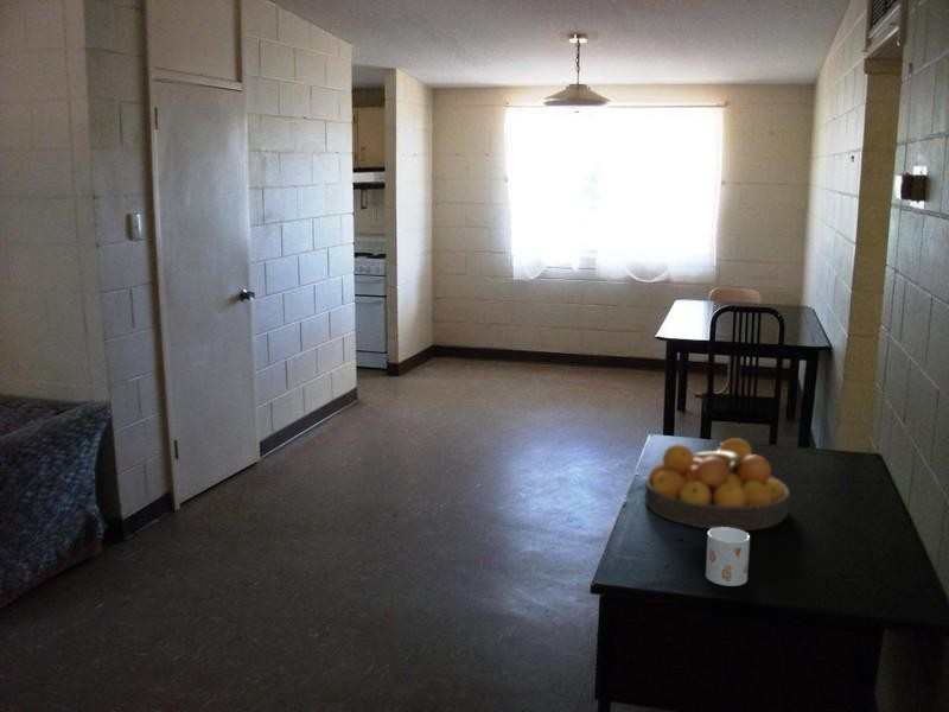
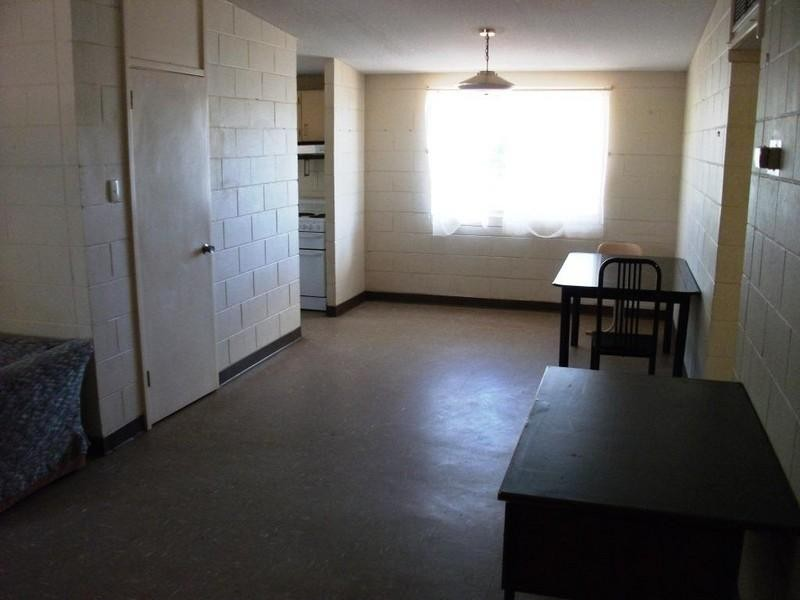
- mug [705,527,751,587]
- fruit bowl [644,437,791,532]
